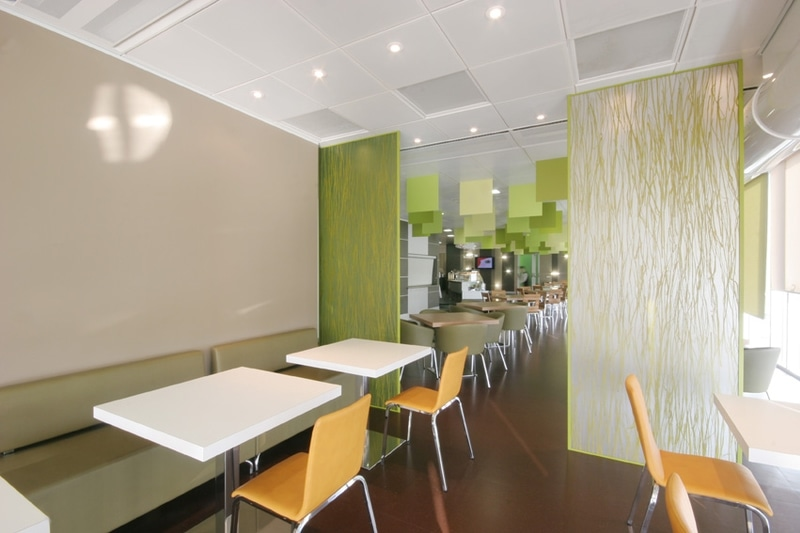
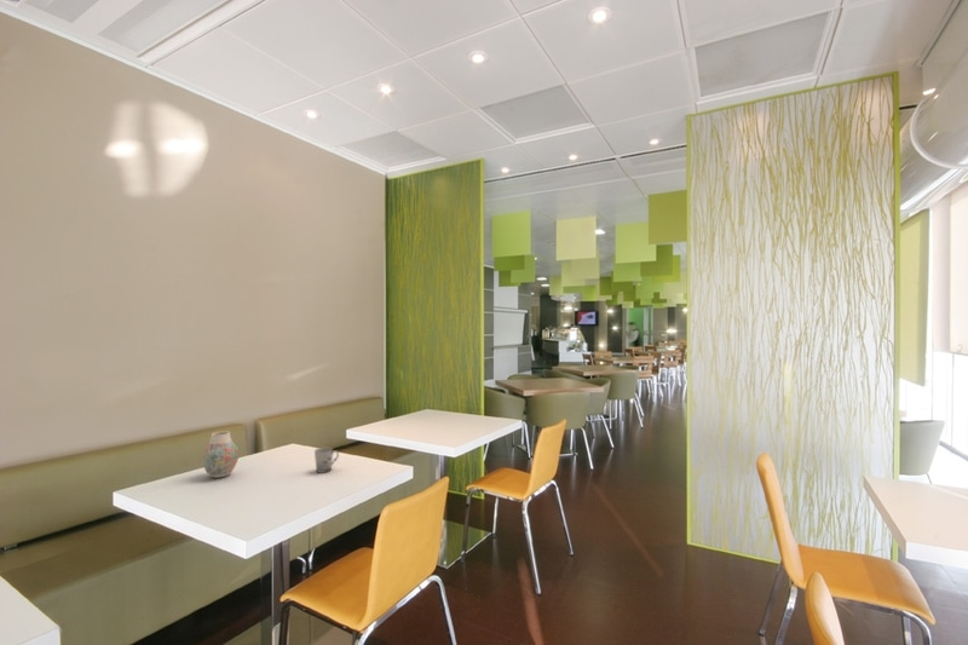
+ vase [201,430,240,479]
+ cup [313,447,340,474]
